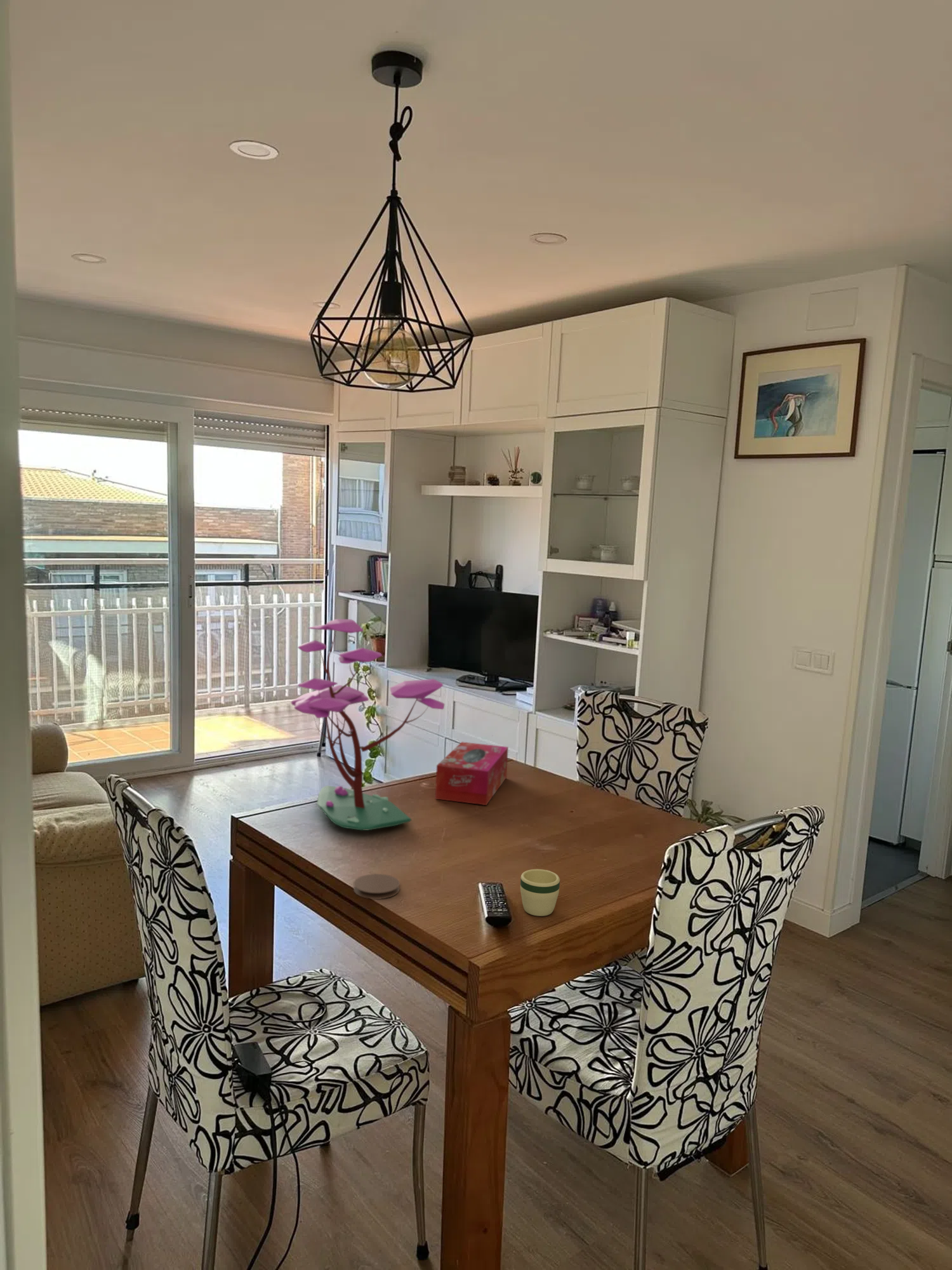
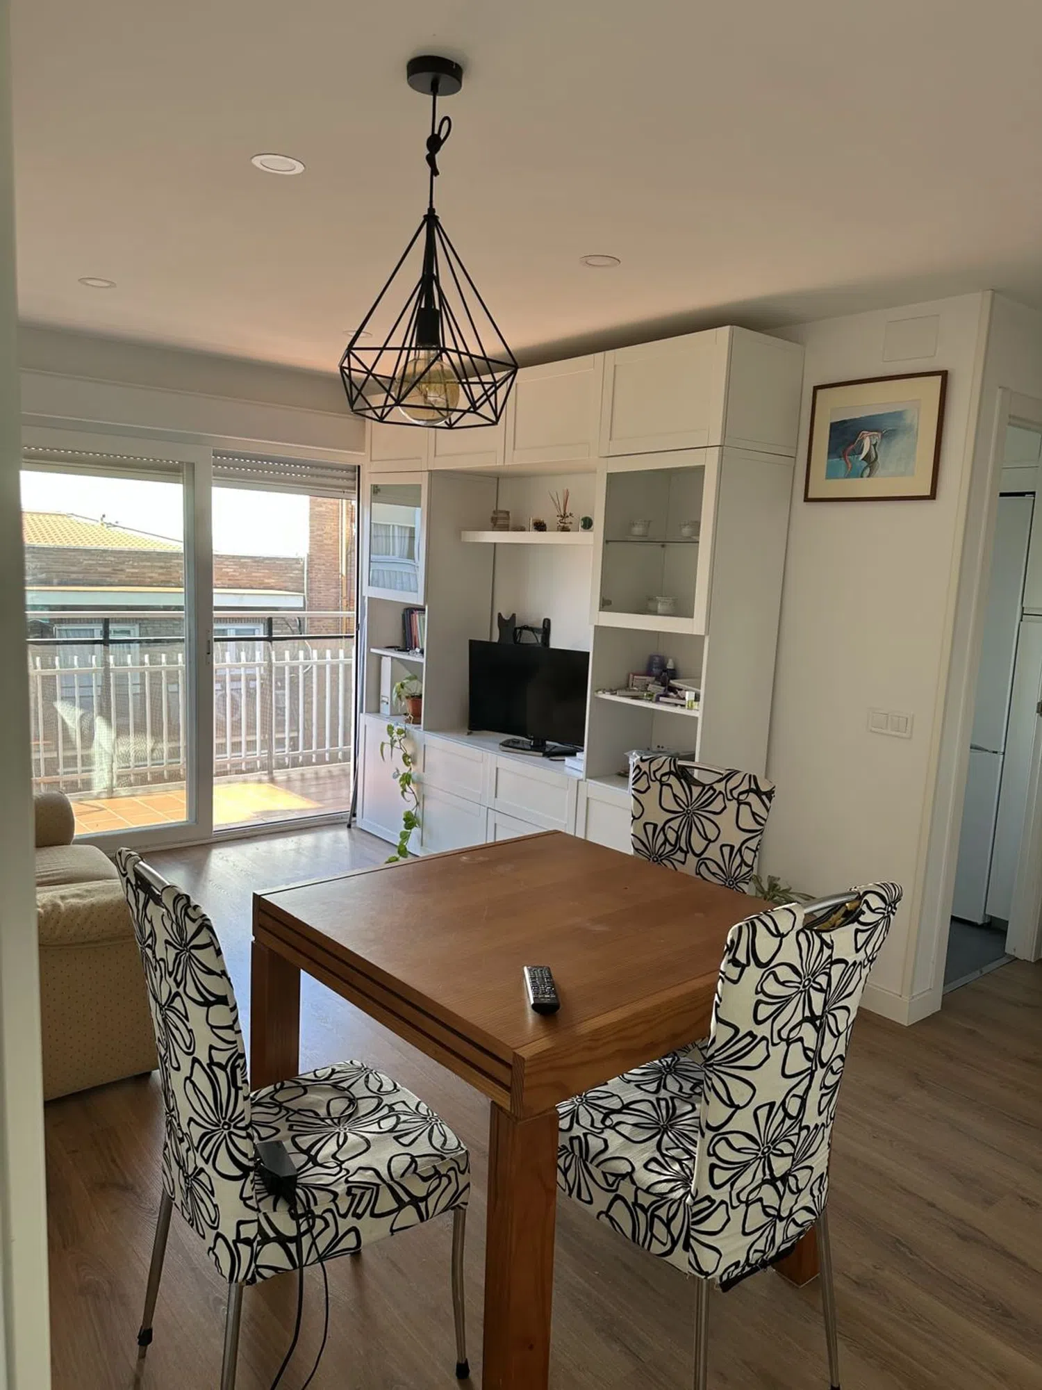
- mug [520,869,560,917]
- coaster [353,873,400,900]
- plant [290,618,493,831]
- tissue box [435,741,509,806]
